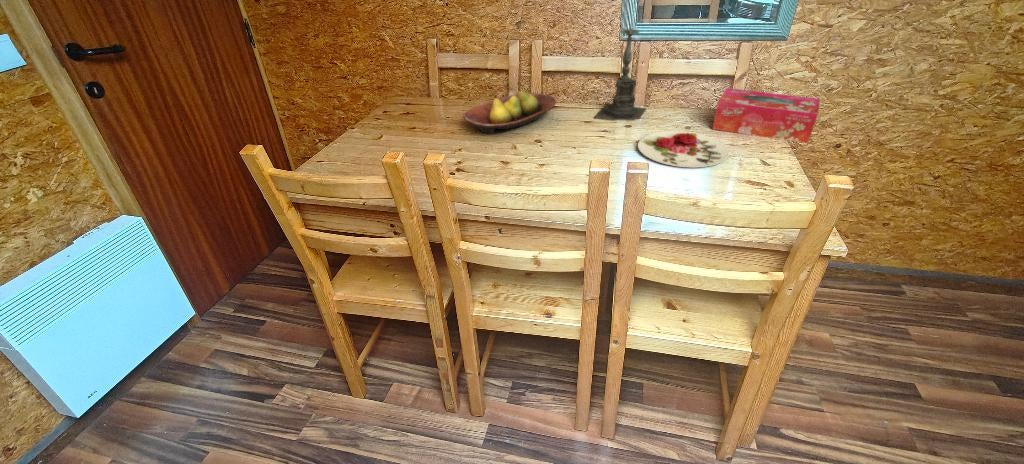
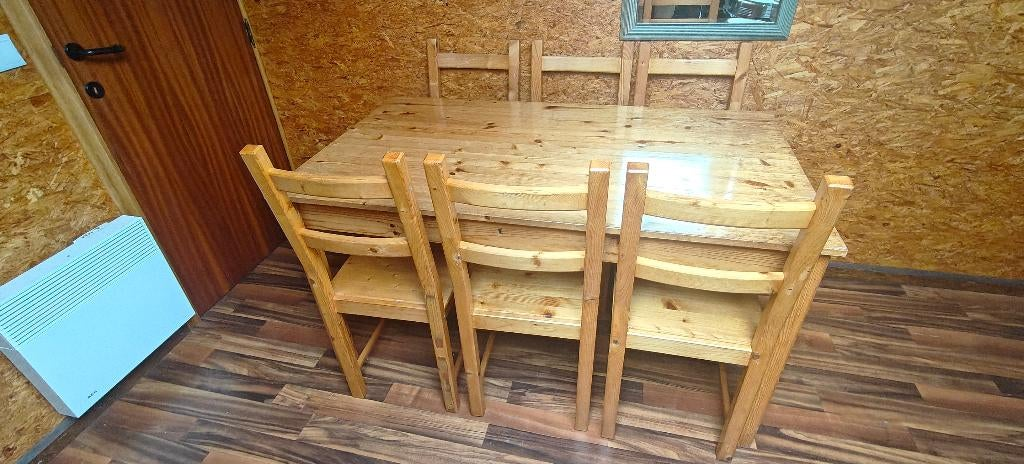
- plate [637,130,730,168]
- tissue box [711,87,821,144]
- candle holder [593,16,648,122]
- fruit bowl [462,89,557,135]
